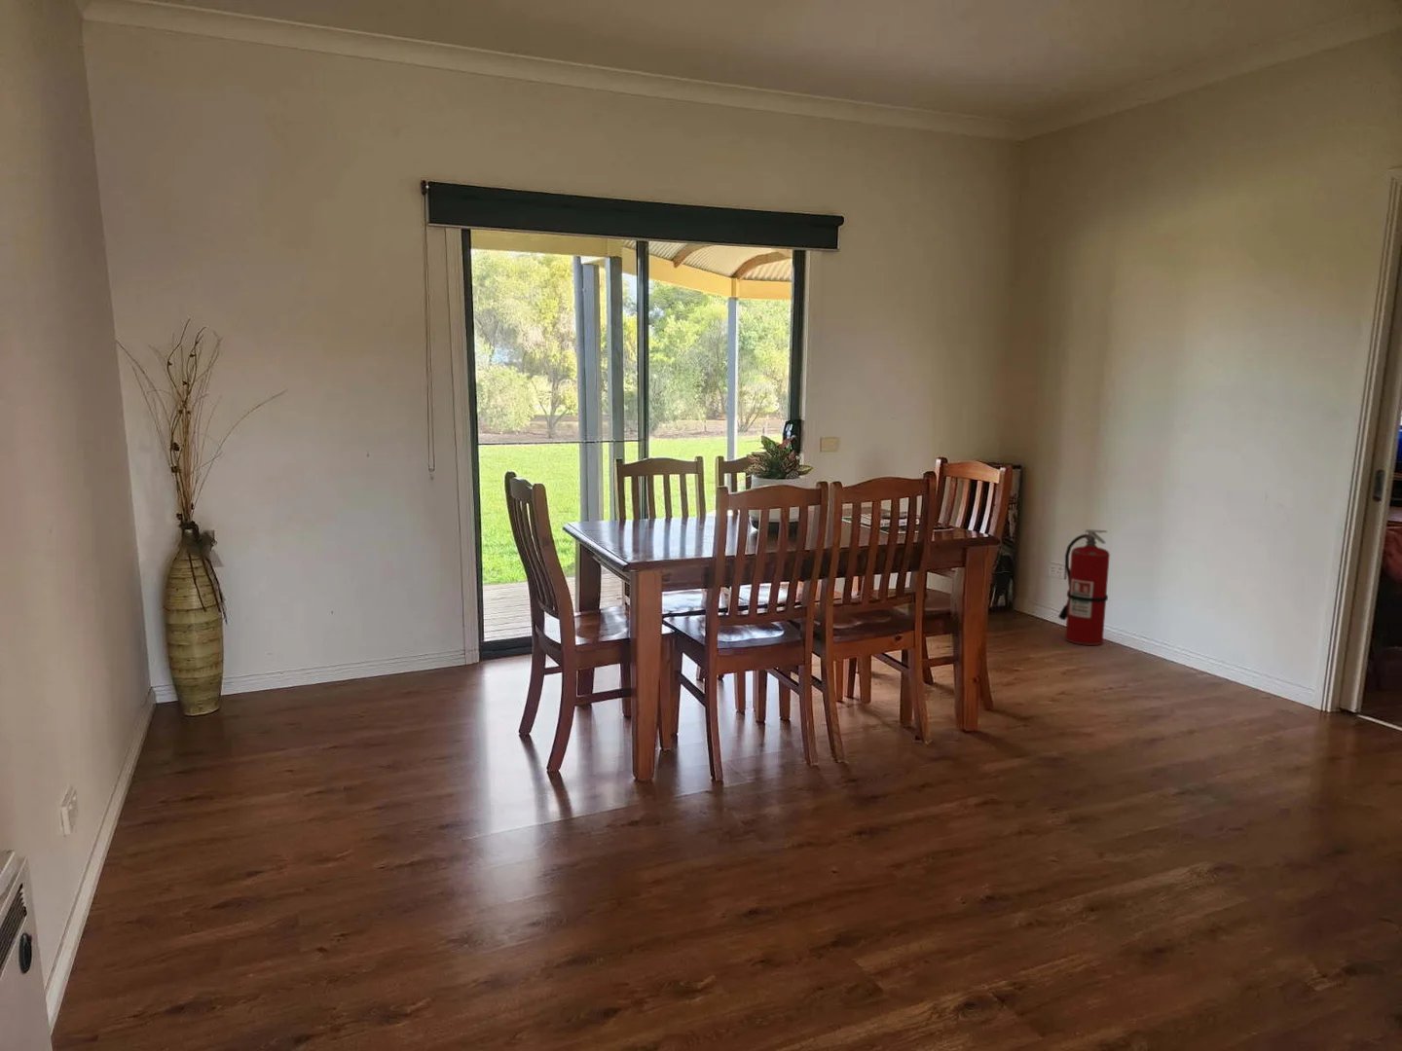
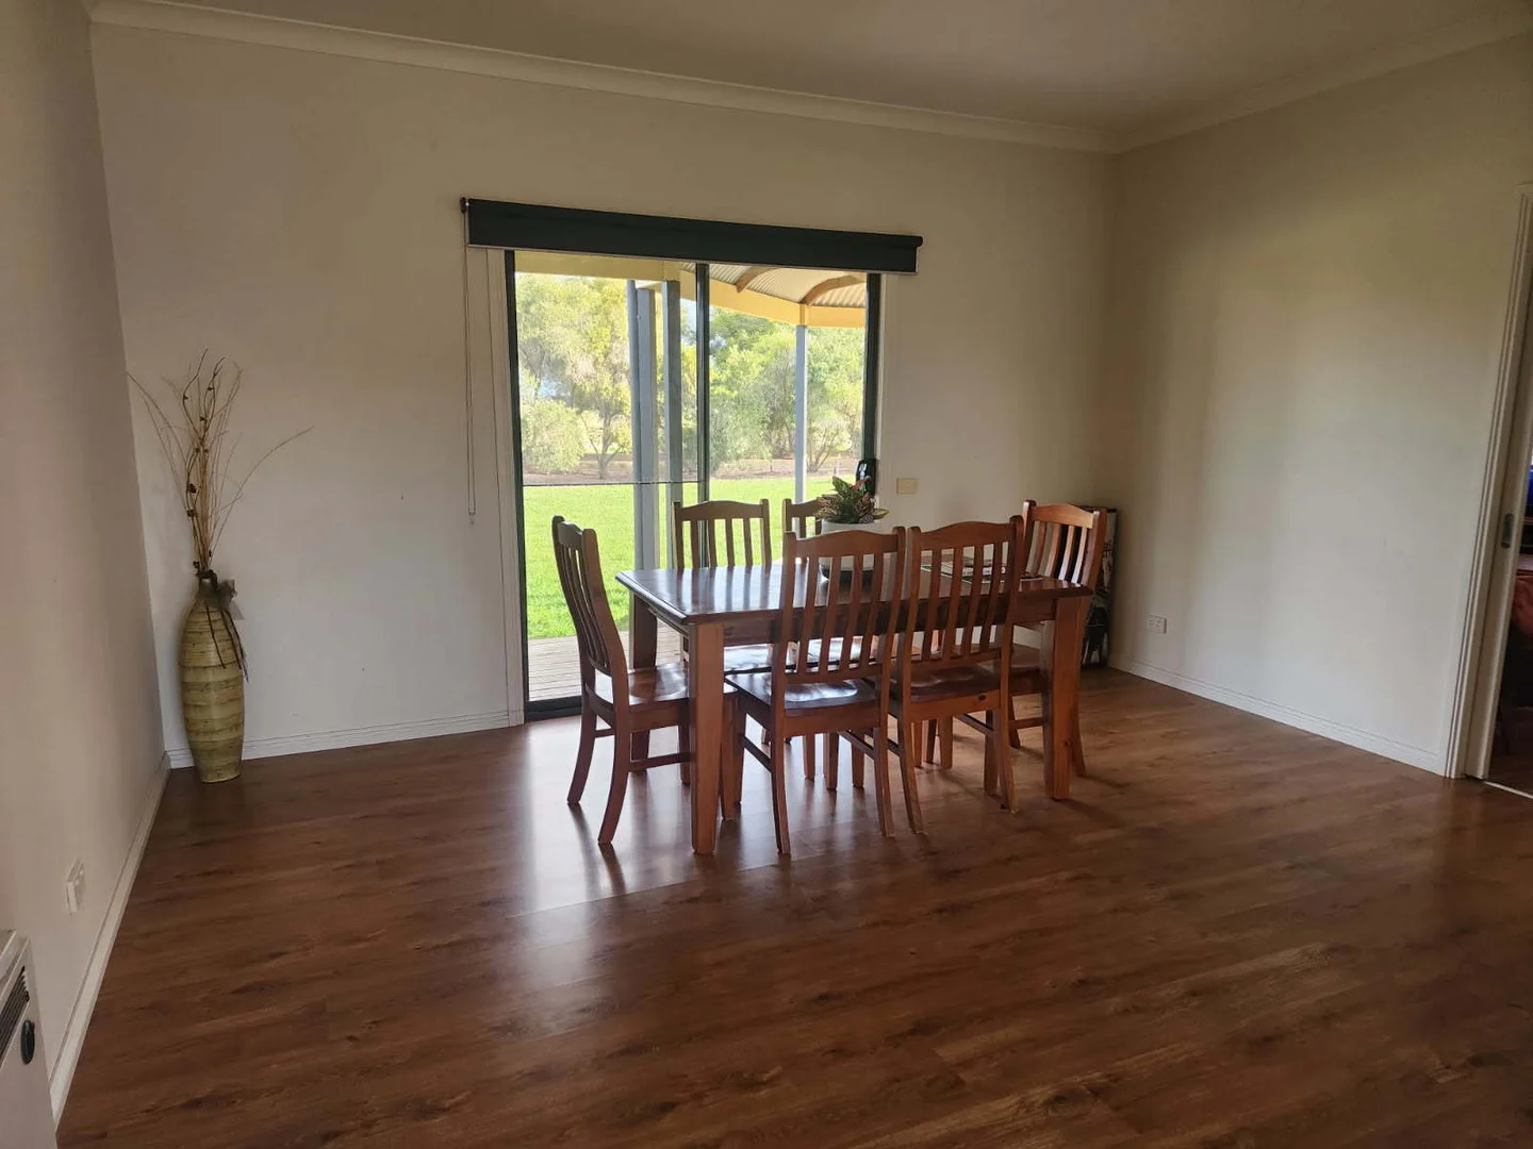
- fire extinguisher [1058,529,1111,646]
